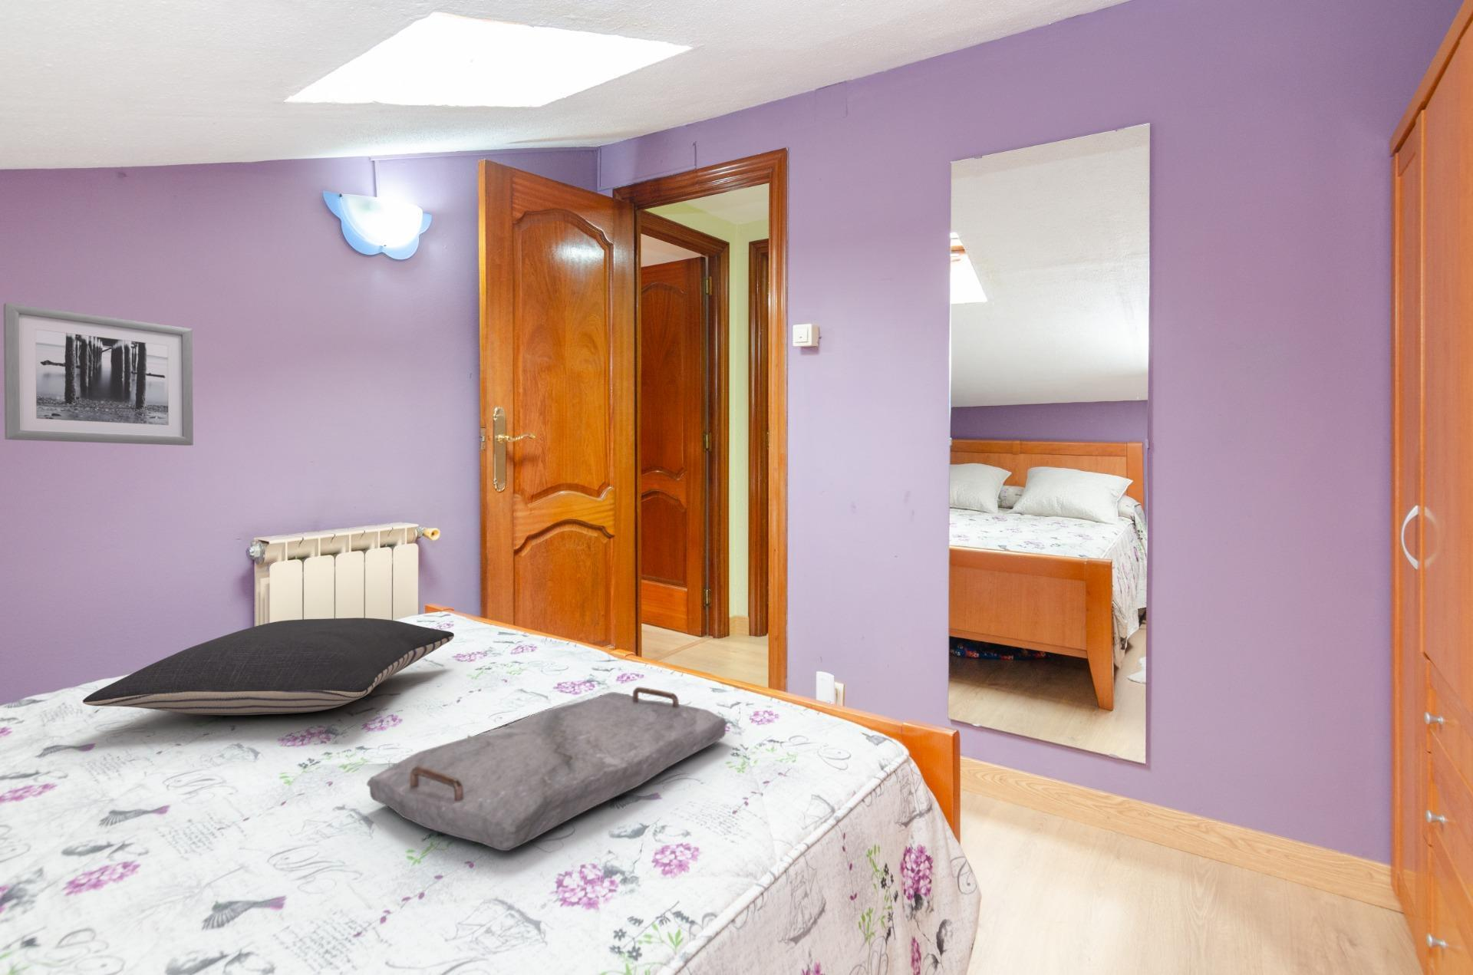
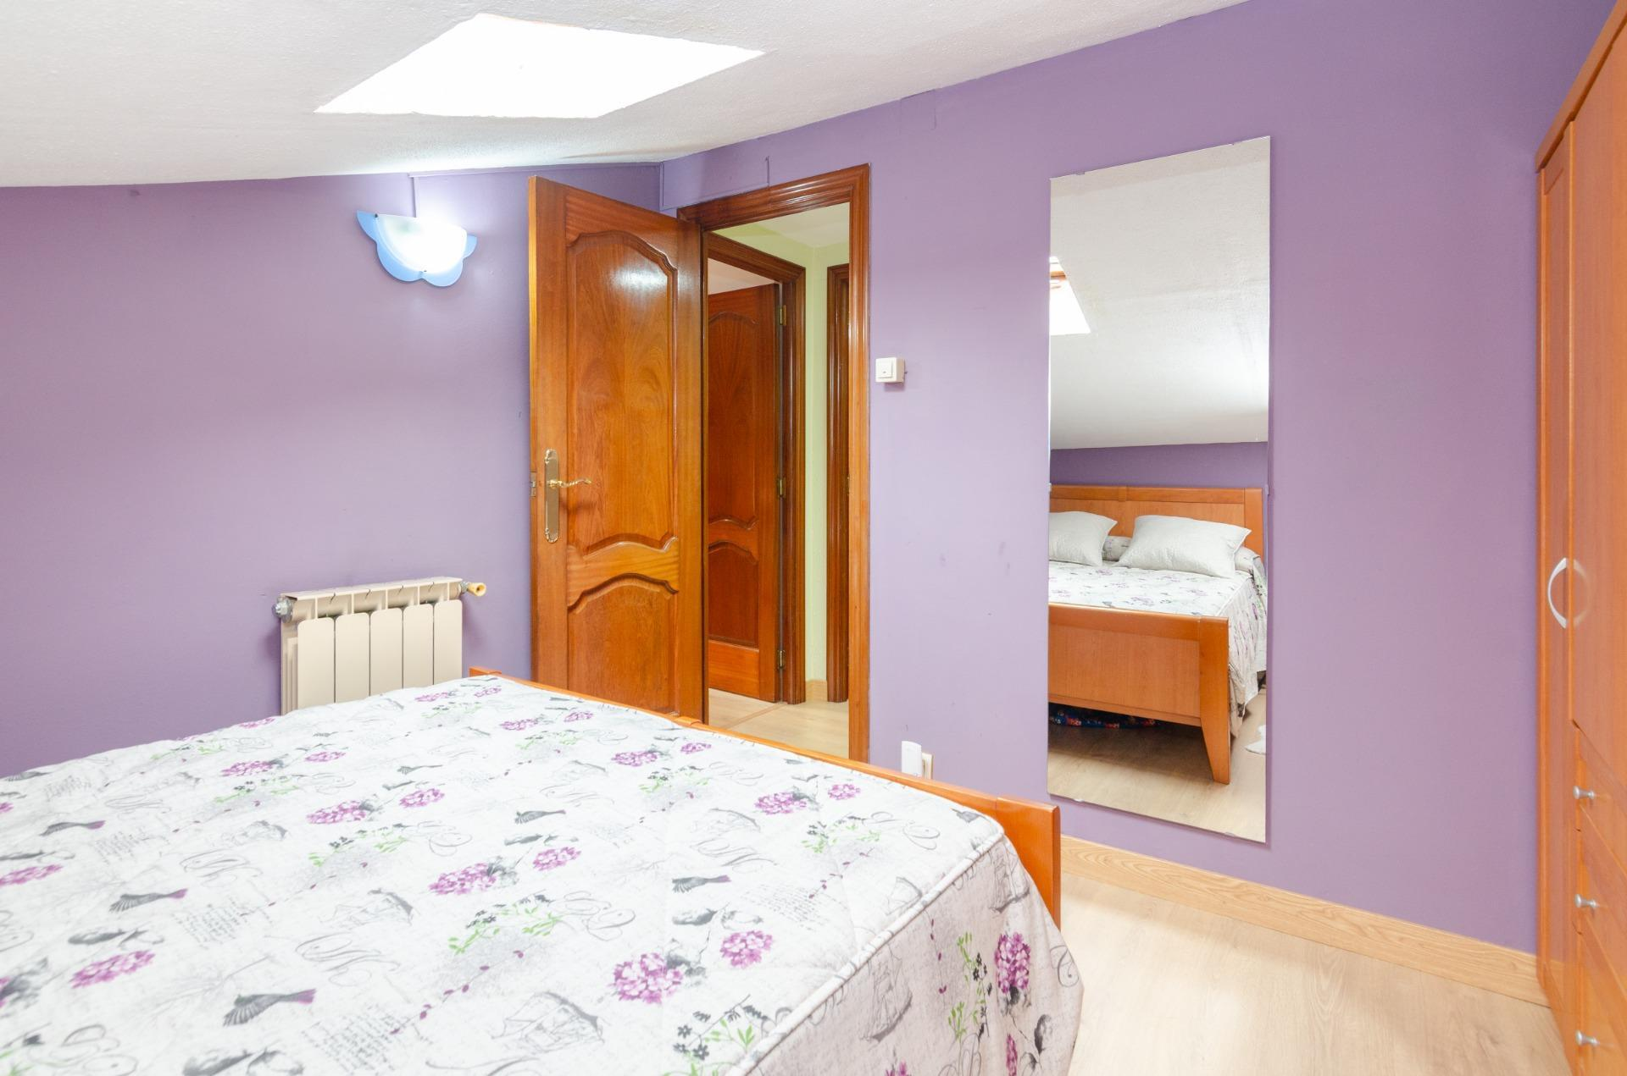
- pillow [82,617,455,716]
- wall art [3,303,194,446]
- serving tray [366,687,728,852]
